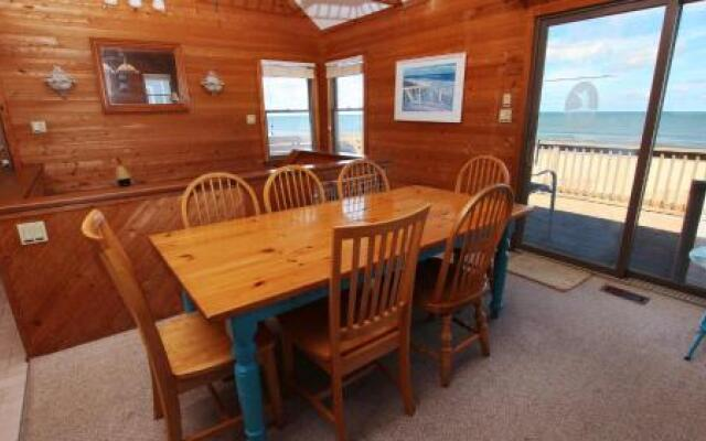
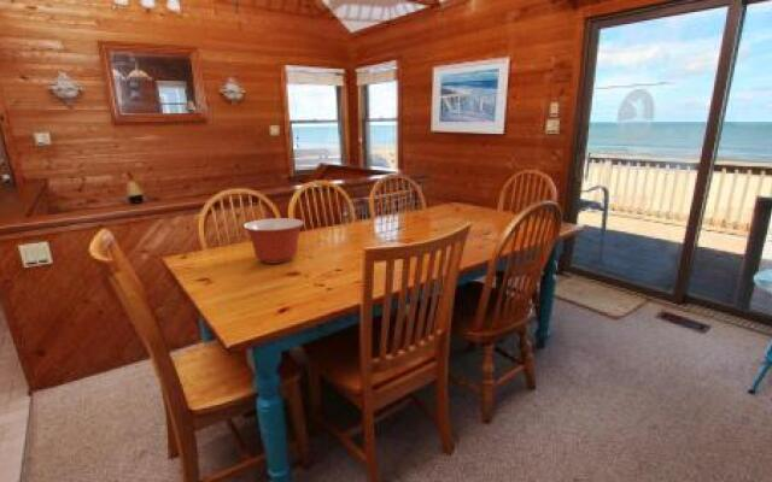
+ mixing bowl [242,217,305,265]
